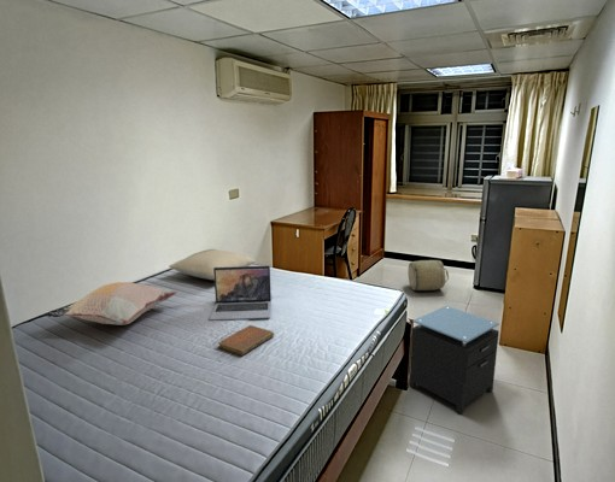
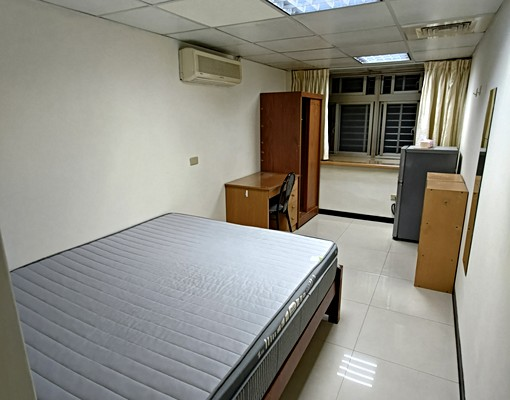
- nightstand [408,305,500,416]
- notebook [217,324,275,357]
- basket [406,259,450,292]
- decorative pillow [45,281,177,325]
- pillow [168,248,257,281]
- laptop [209,265,273,322]
